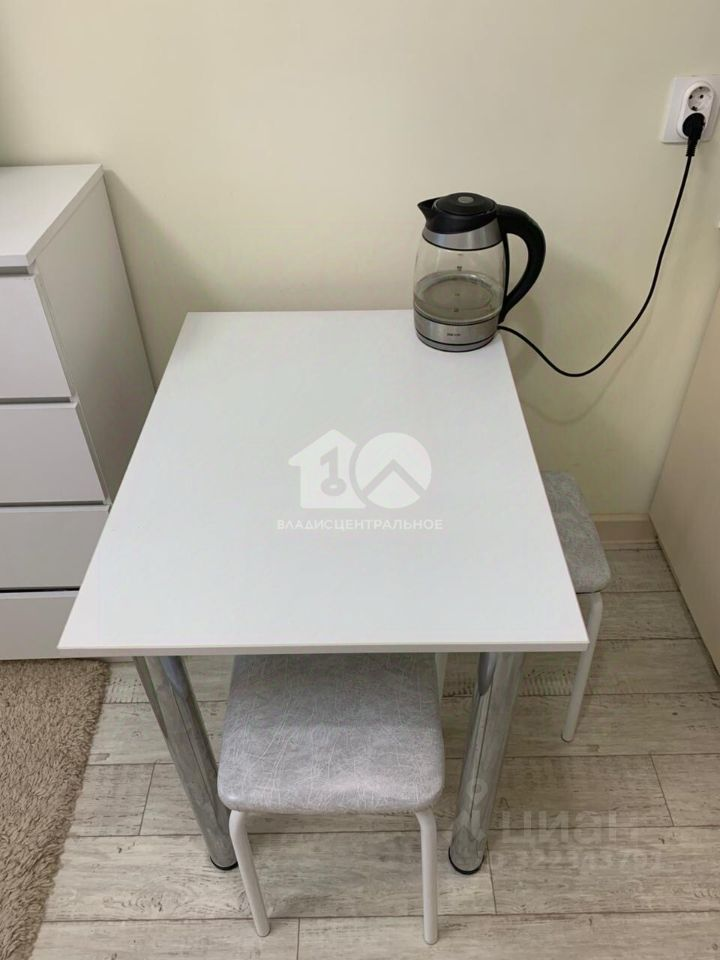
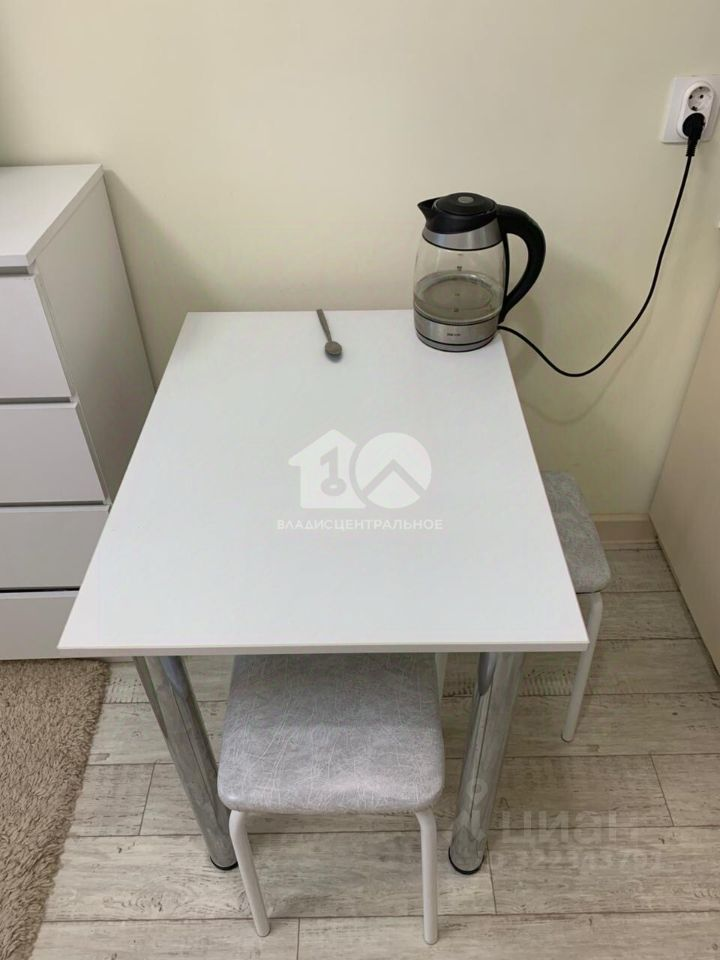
+ spoon [316,308,343,355]
